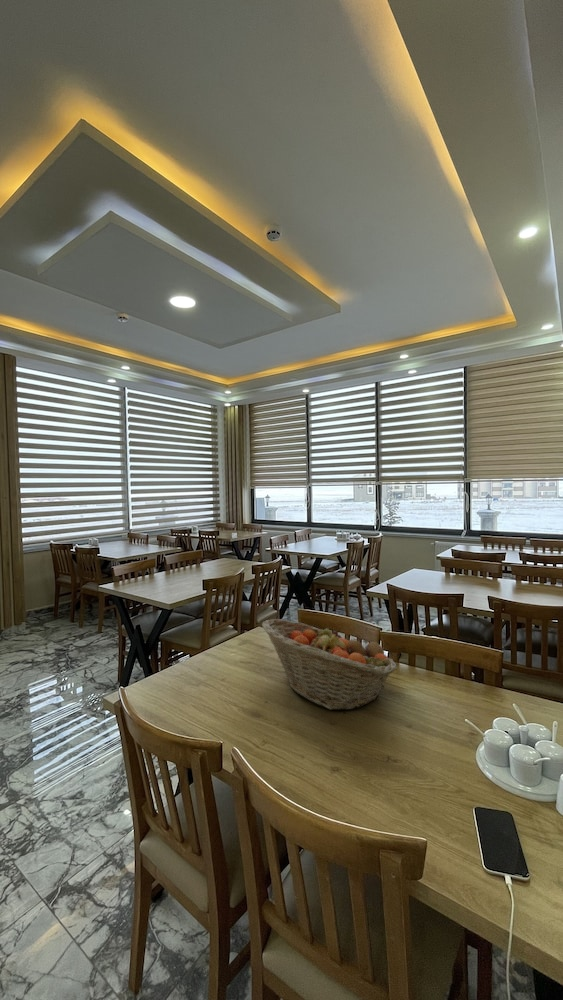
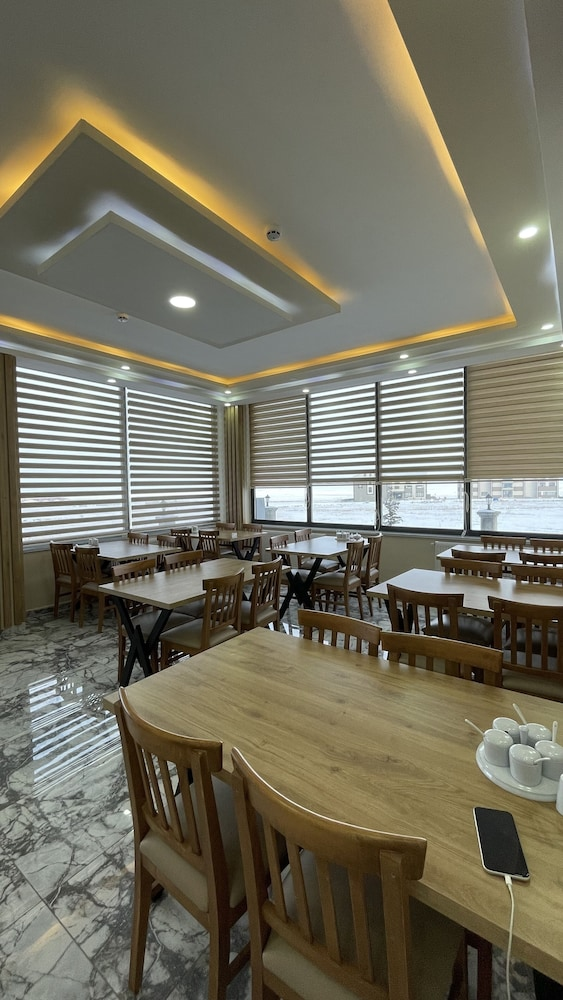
- fruit basket [261,618,398,711]
